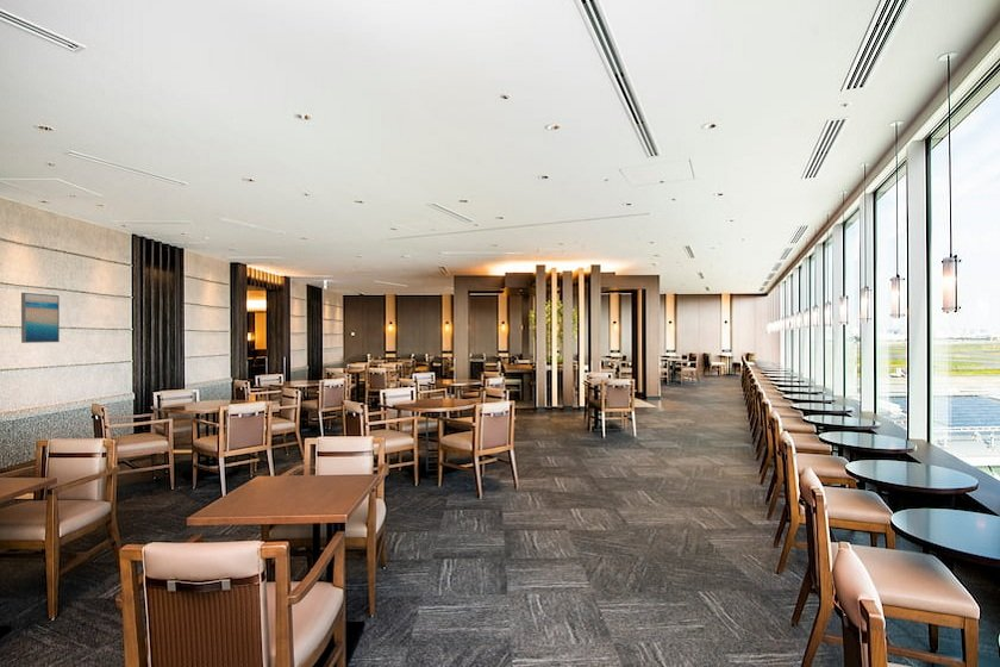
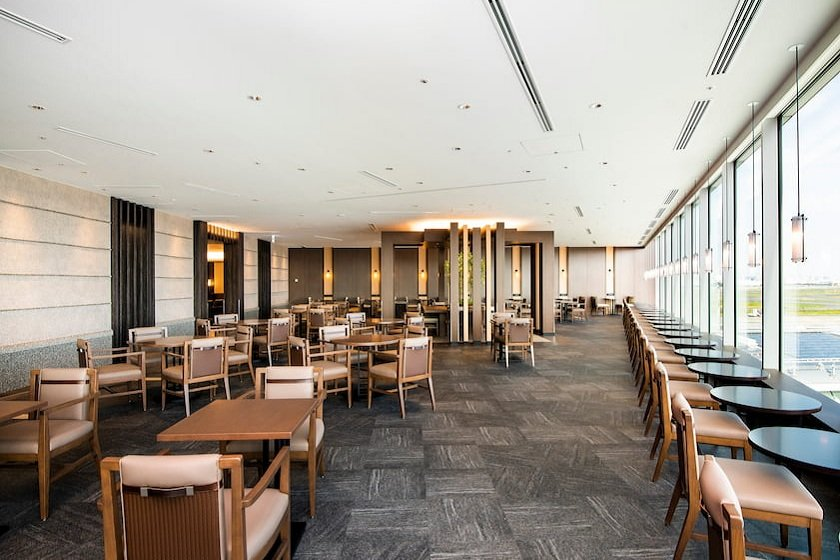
- wall art [20,292,61,344]
